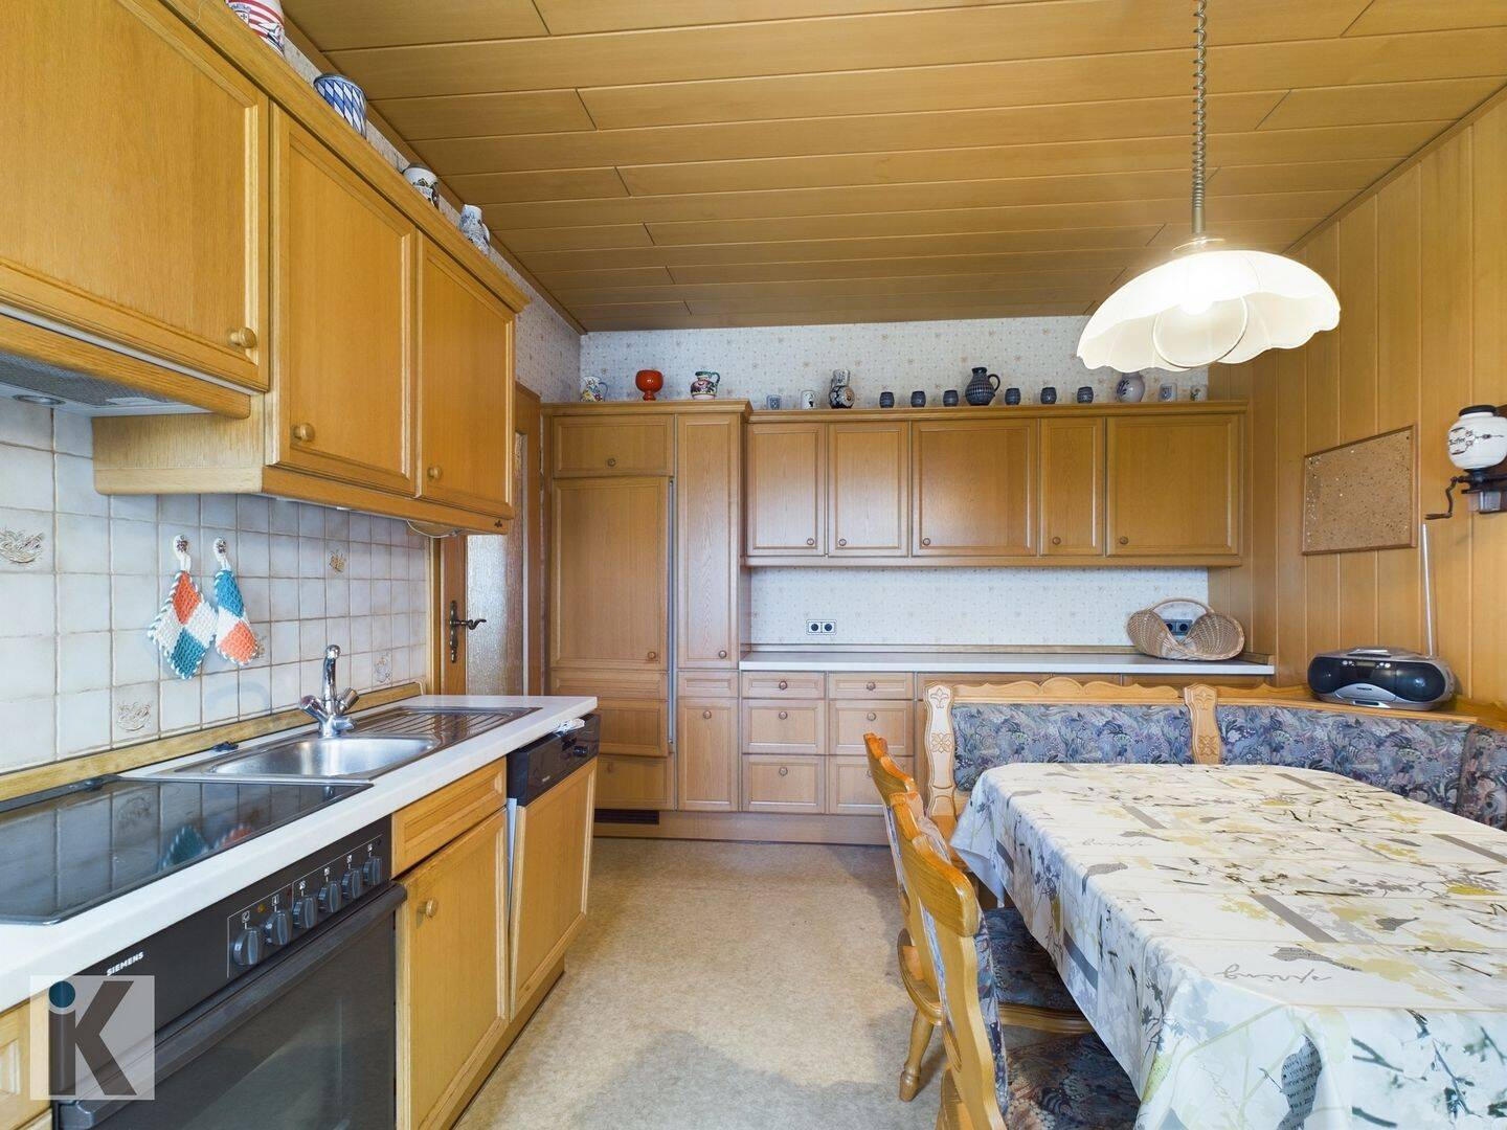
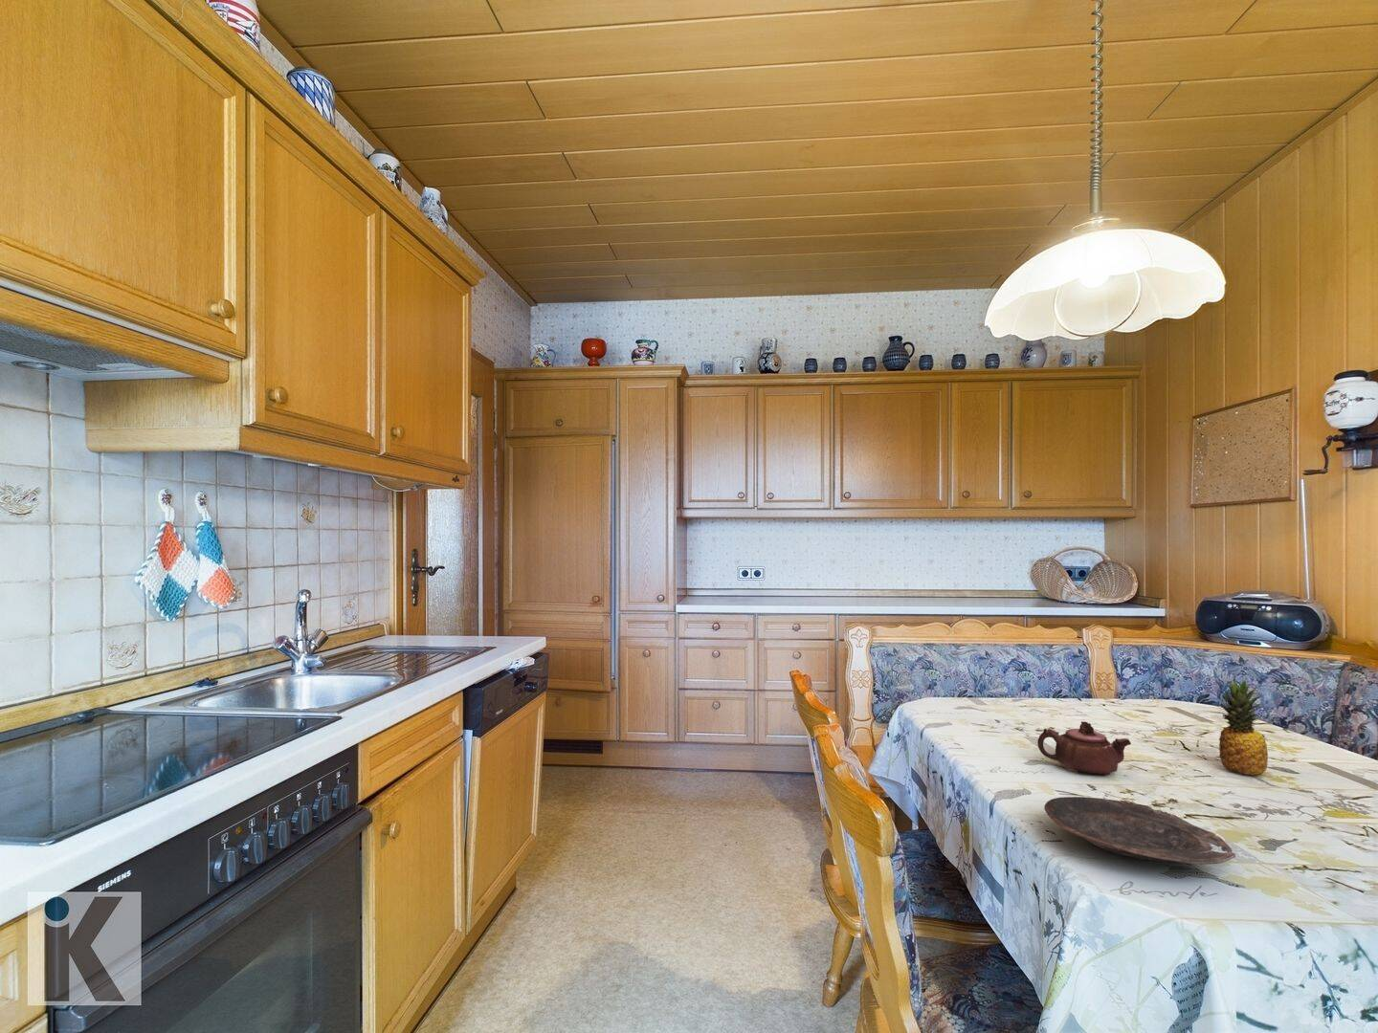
+ fruit [1218,678,1268,777]
+ teapot [1036,722,1132,777]
+ bowl [1043,795,1236,866]
